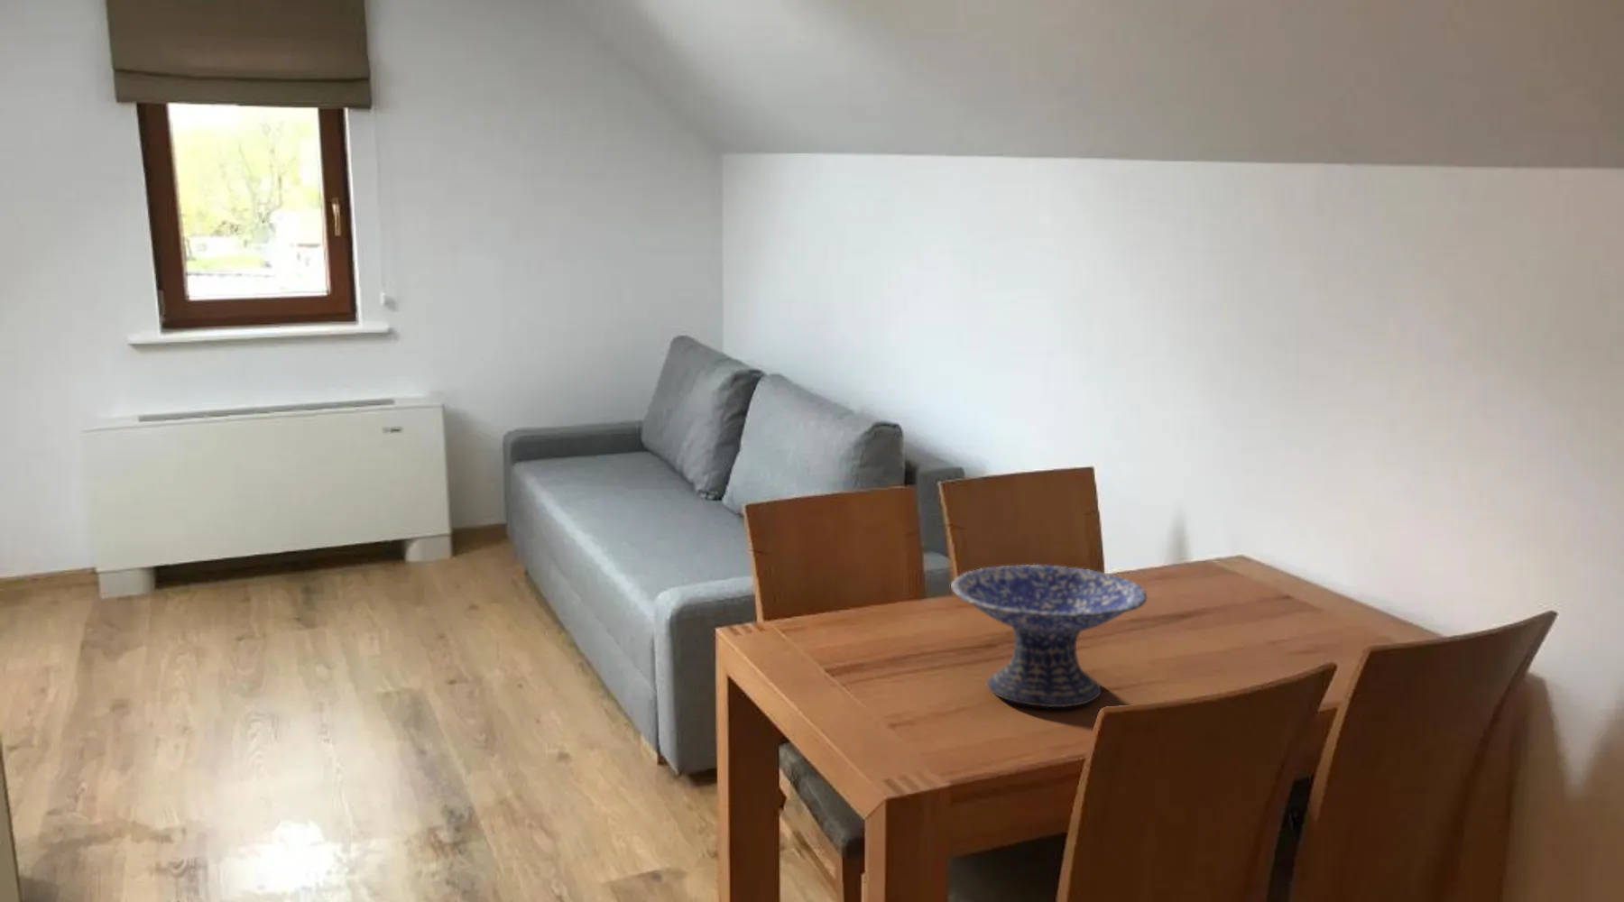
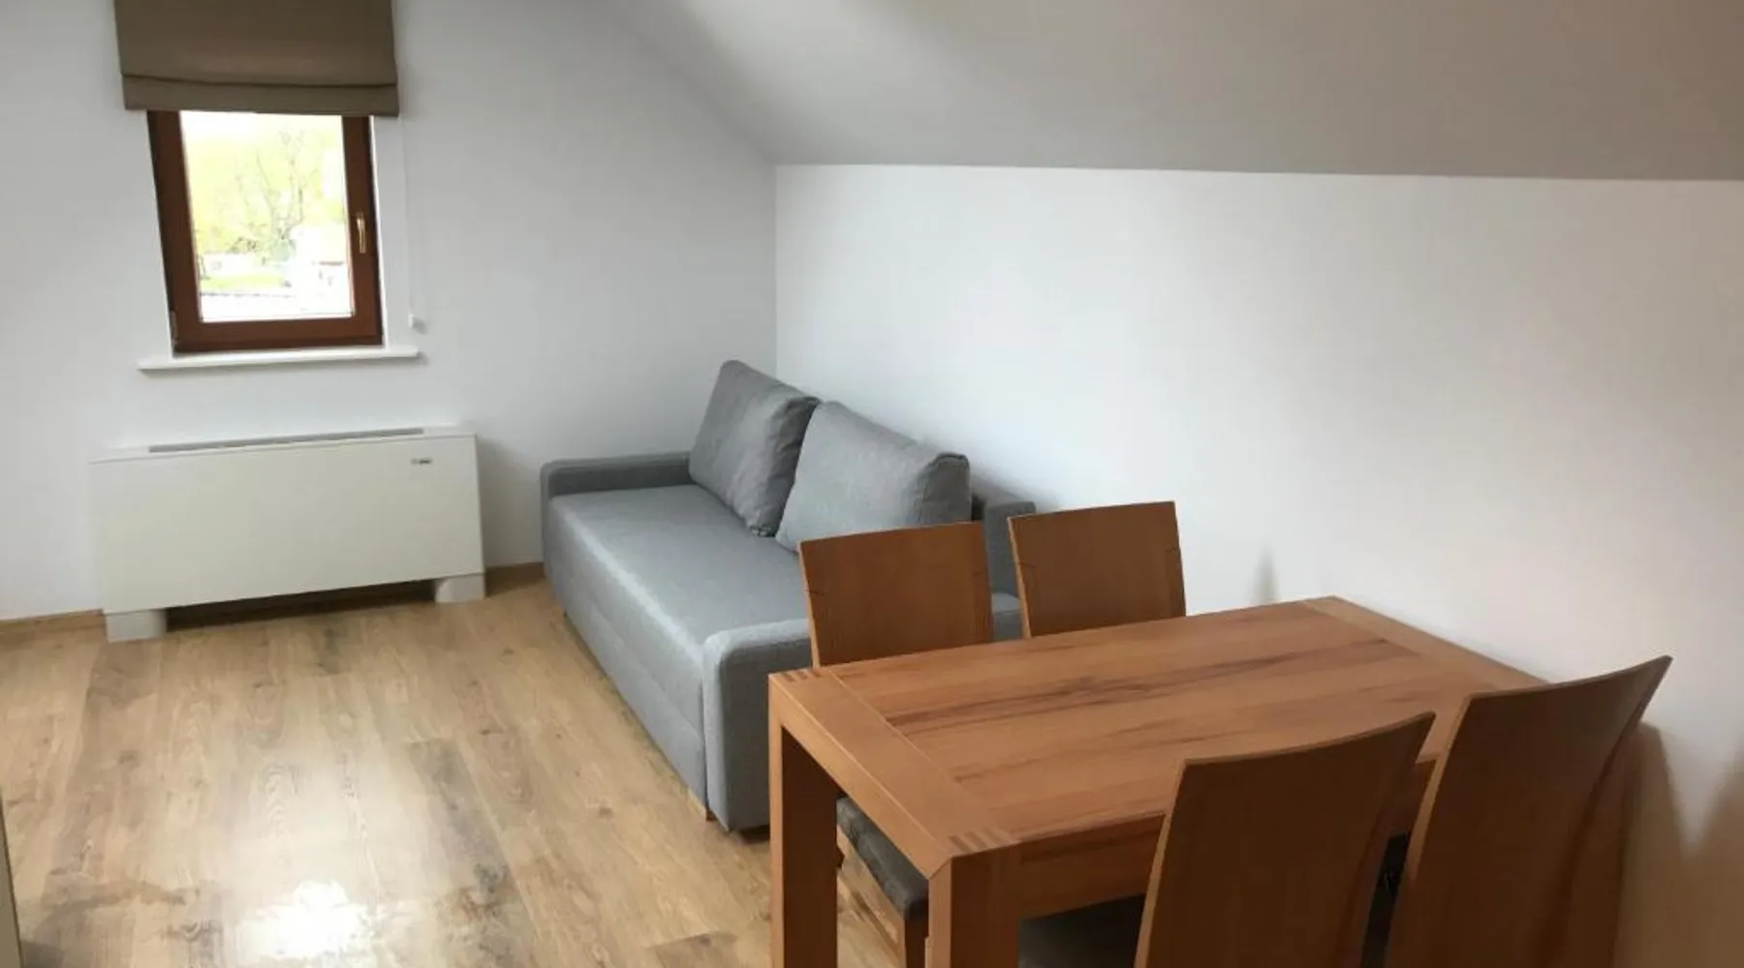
- decorative bowl [950,564,1147,708]
